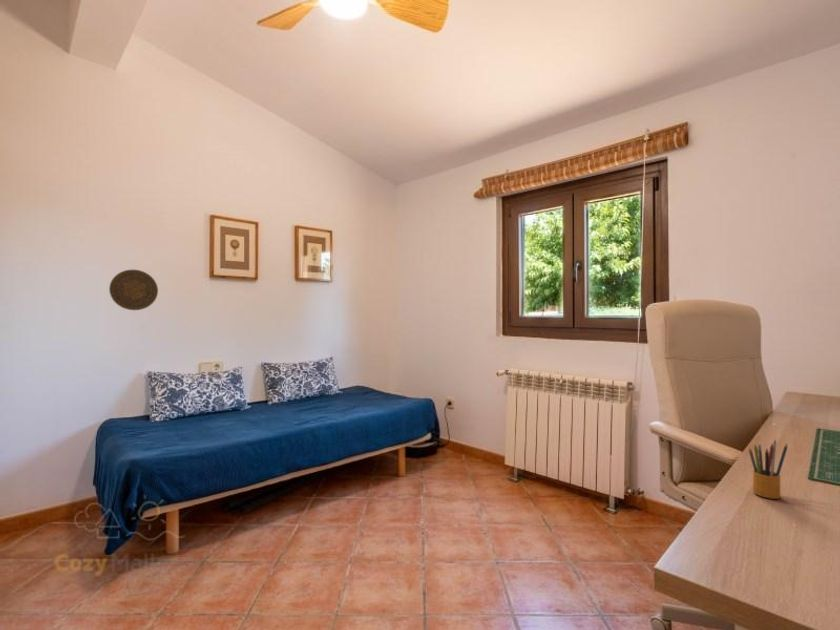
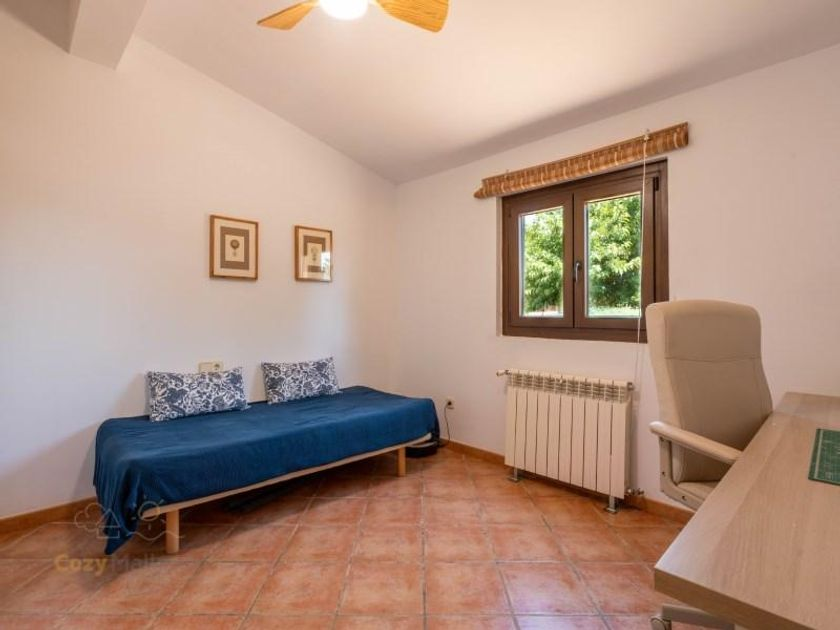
- decorative plate [108,269,159,311]
- pencil box [748,439,788,500]
